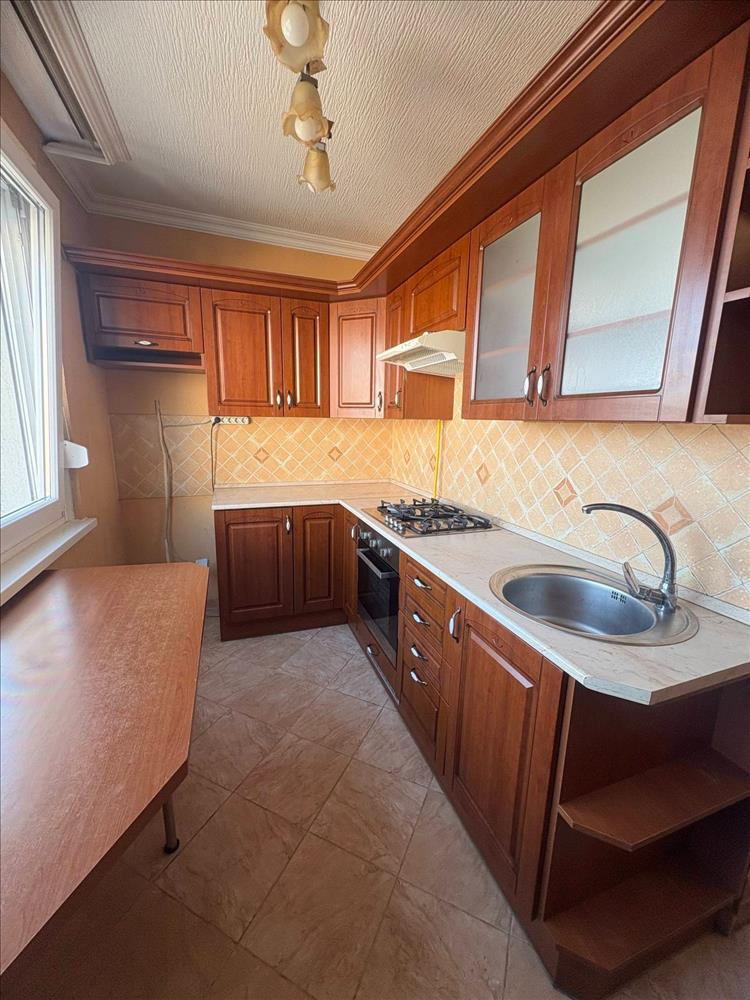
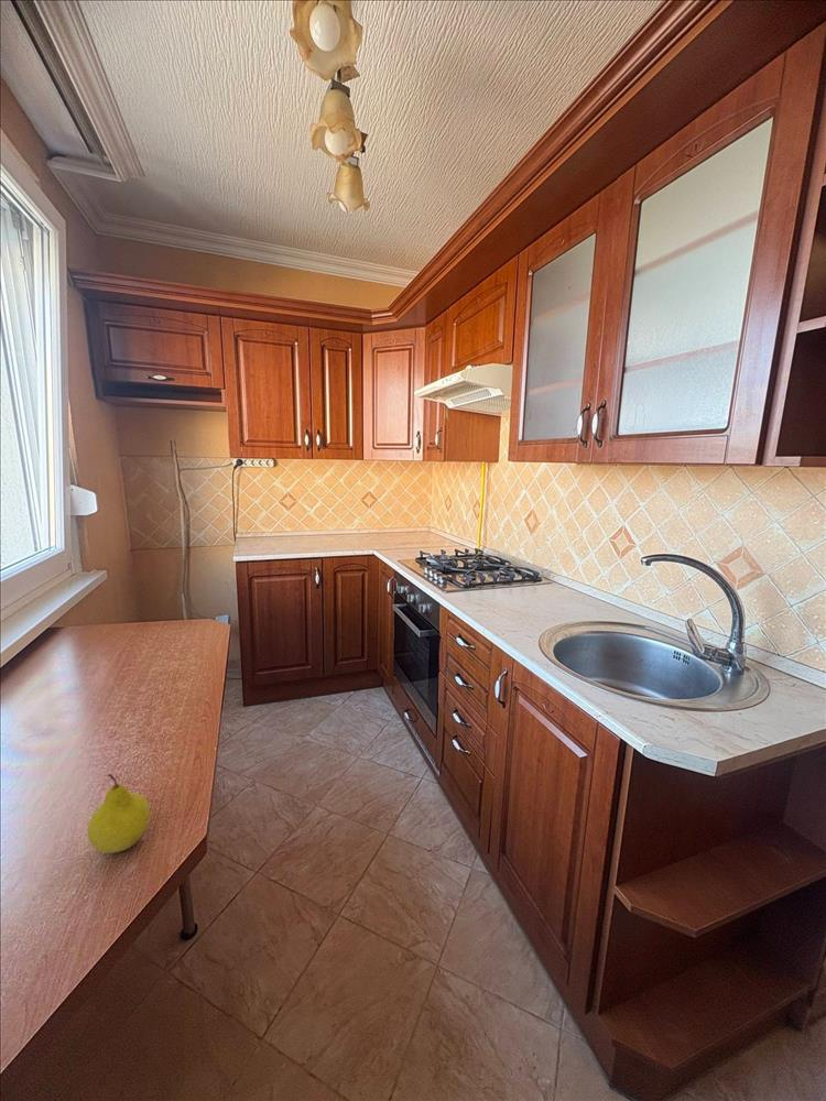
+ fruit [87,773,151,854]
